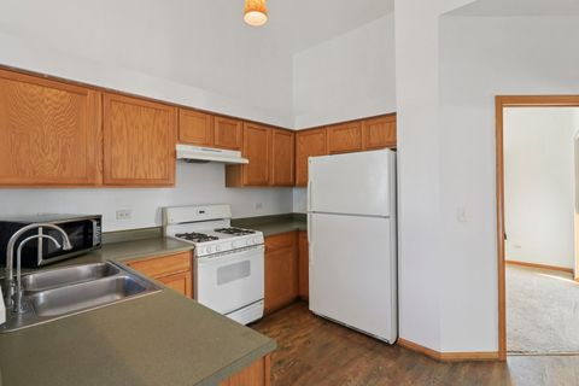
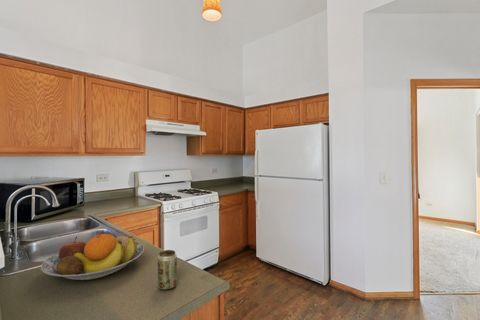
+ fruit bowl [40,231,145,281]
+ beverage can [157,249,178,291]
